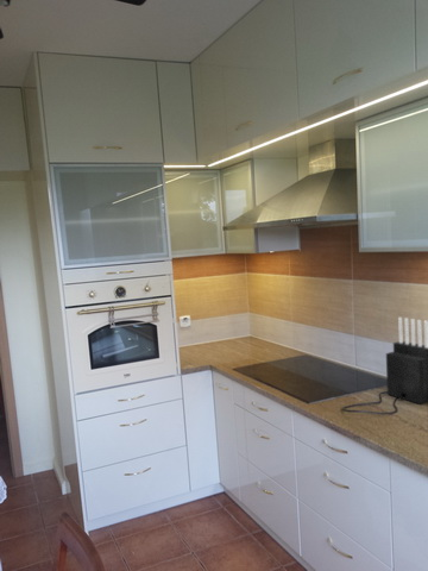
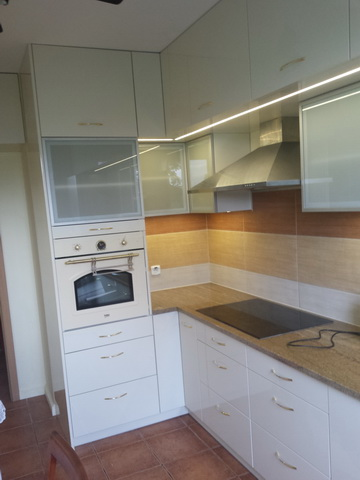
- knife block [385,316,428,406]
